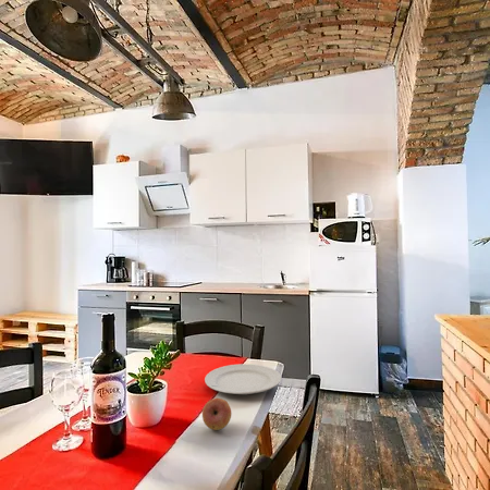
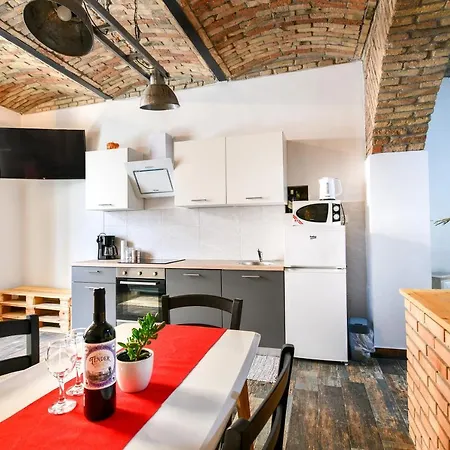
- fruit [201,397,233,431]
- chinaware [204,363,283,395]
